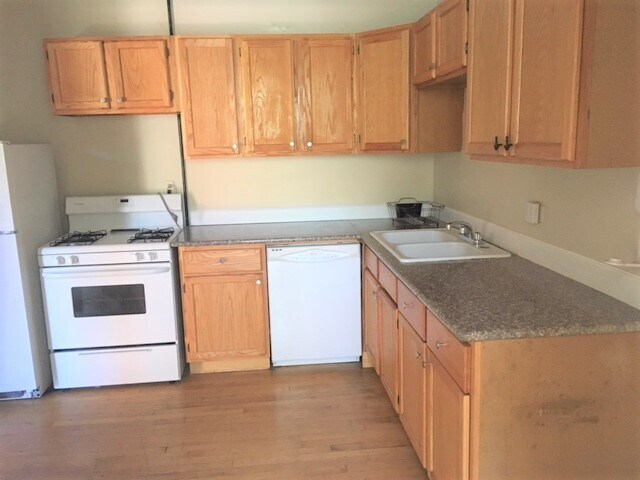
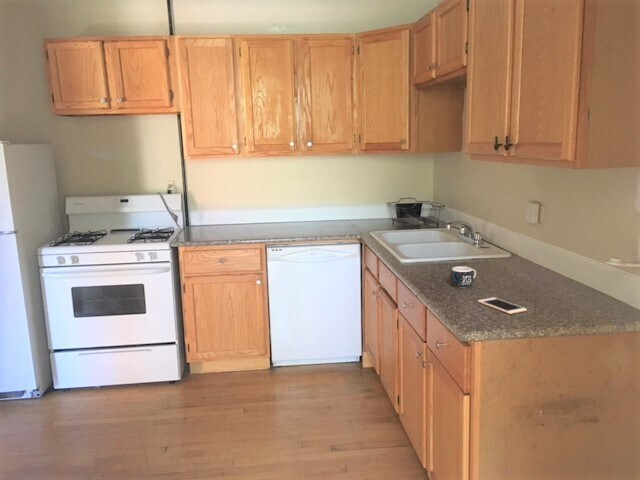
+ cell phone [477,297,528,315]
+ mug [449,265,477,289]
